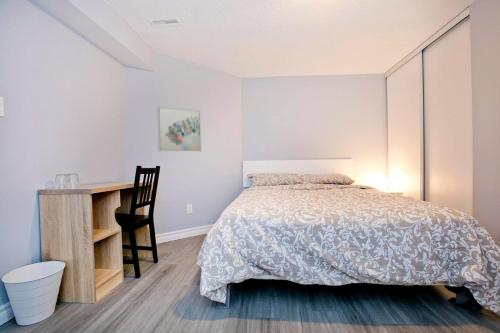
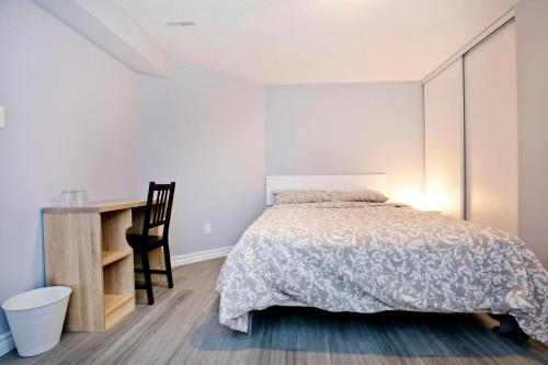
- wall art [156,106,202,152]
